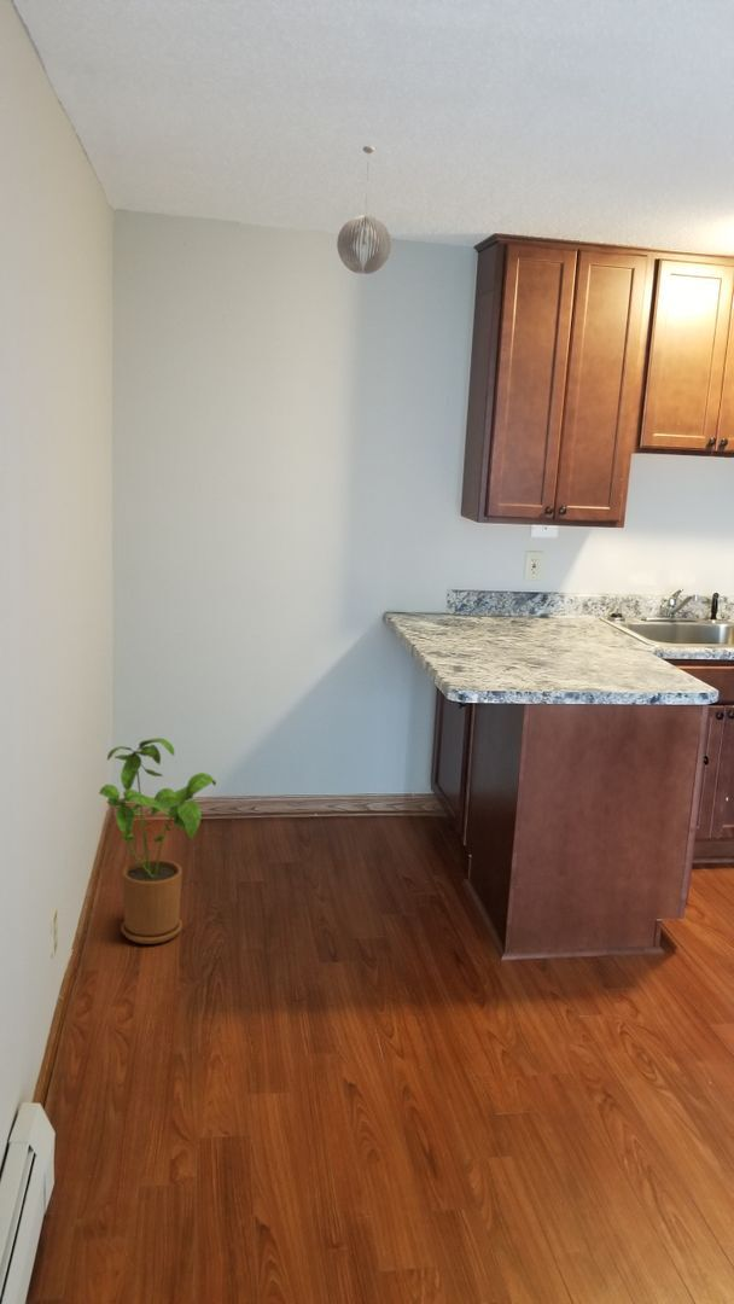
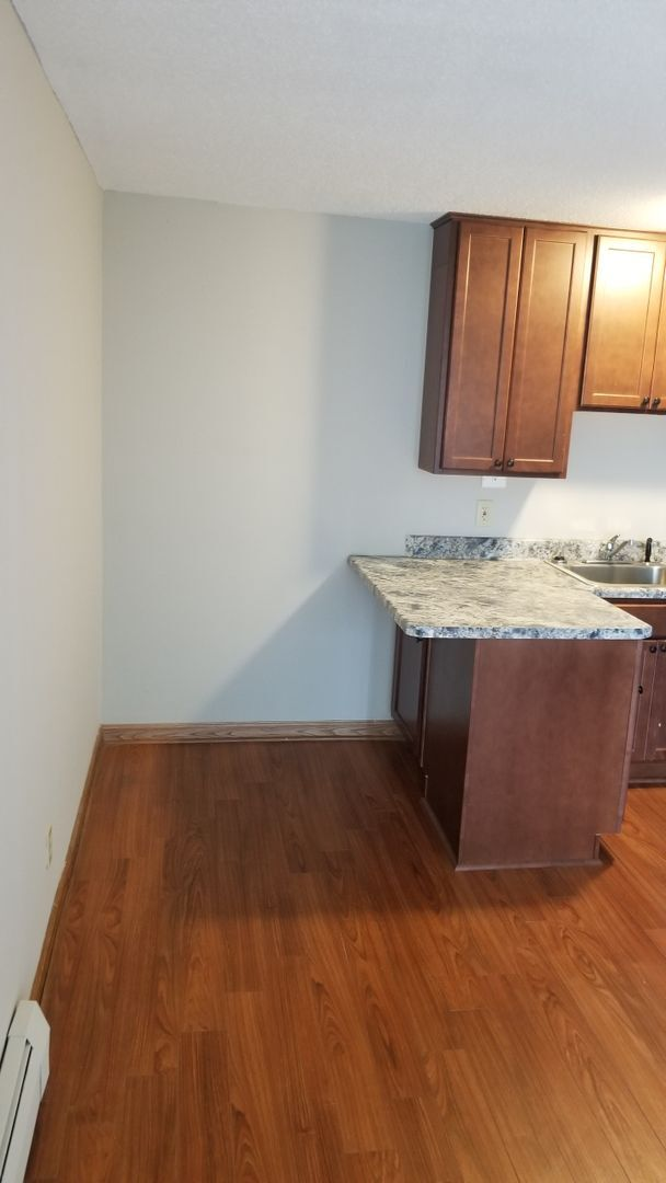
- house plant [98,737,217,945]
- pendant light [336,145,392,275]
